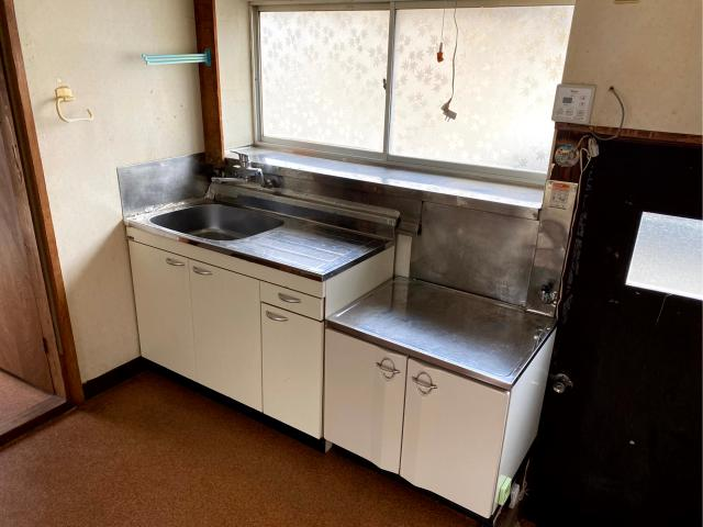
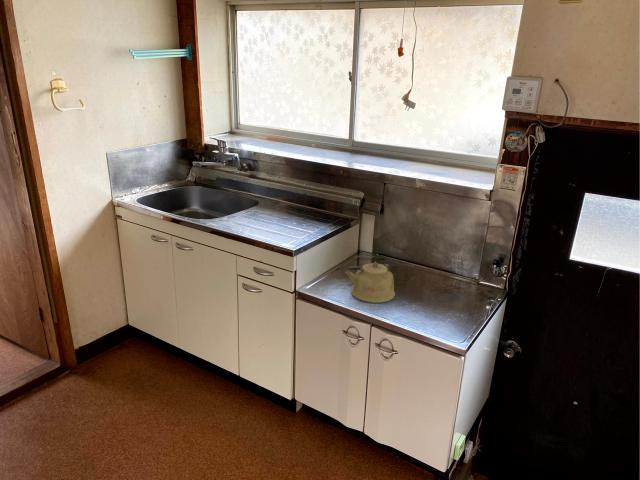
+ kettle [344,261,396,304]
